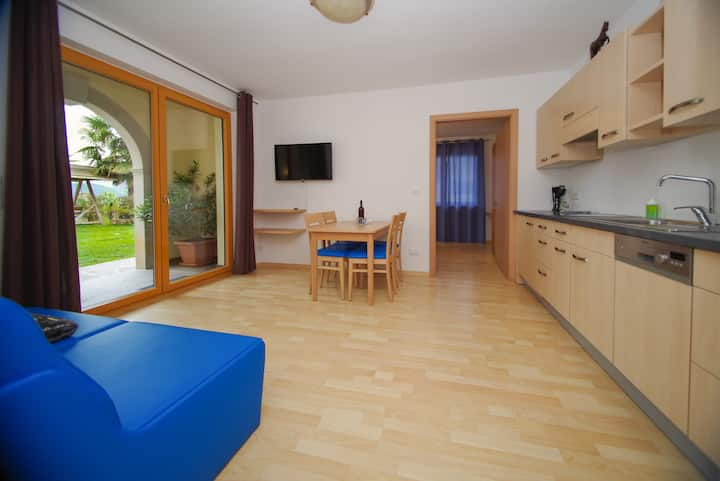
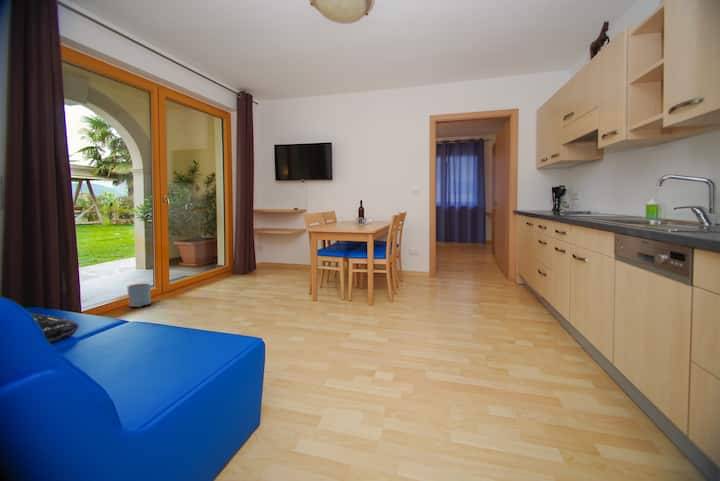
+ planter [126,282,152,308]
